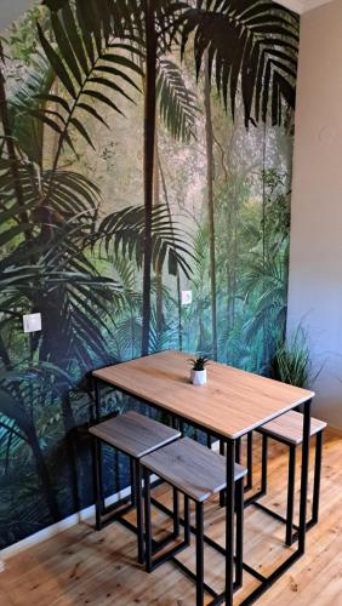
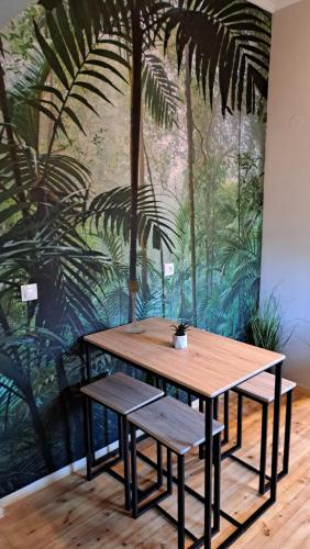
+ candle holder [123,280,146,334]
